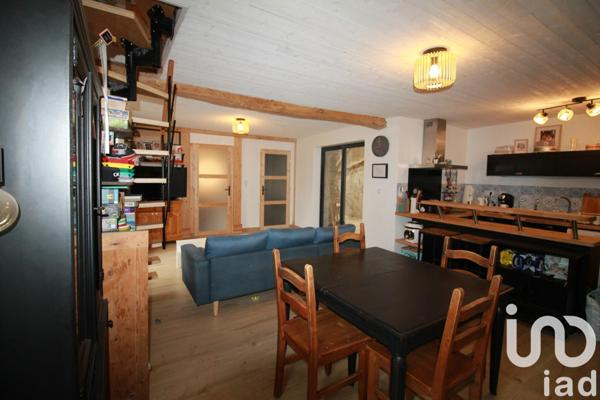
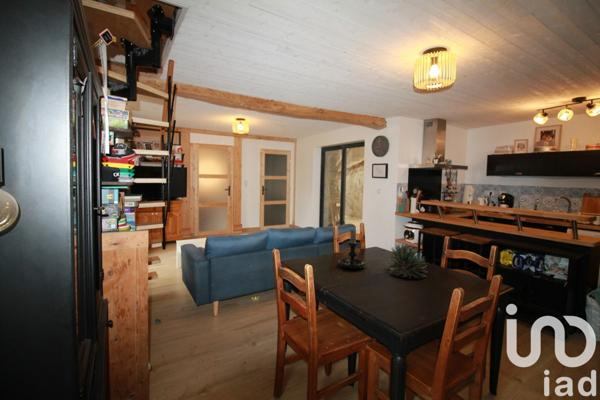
+ candle holder [337,225,367,270]
+ succulent plant [384,243,429,279]
